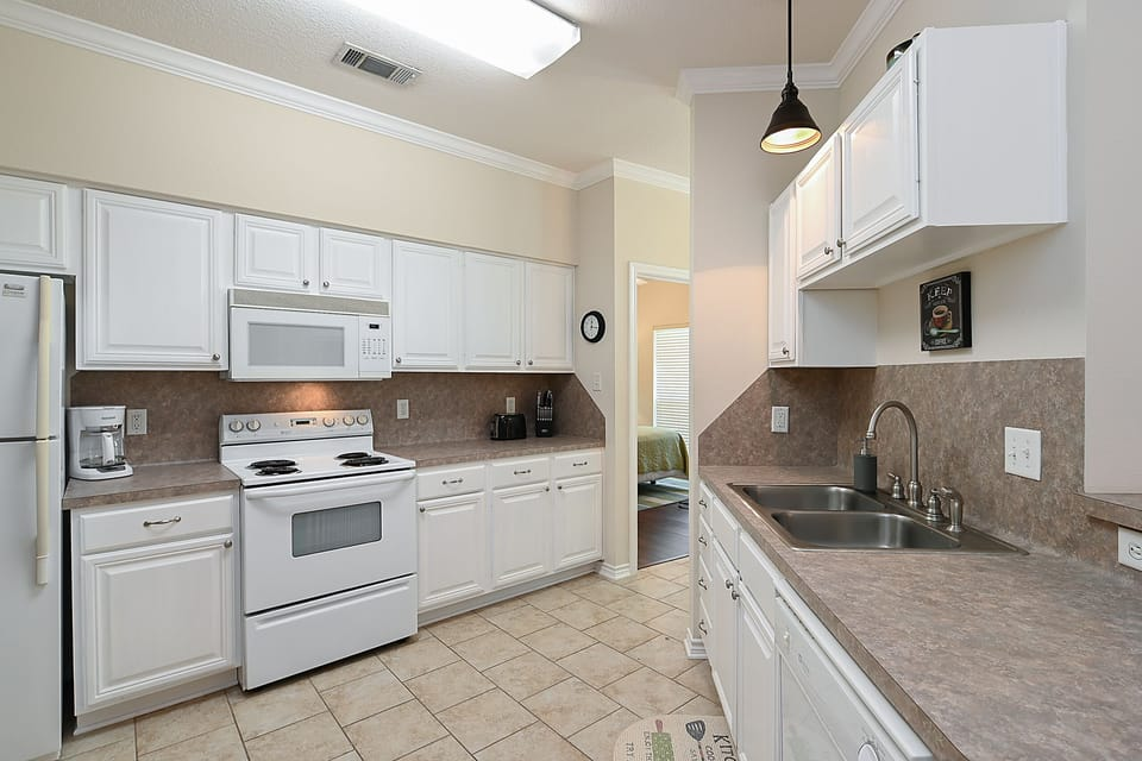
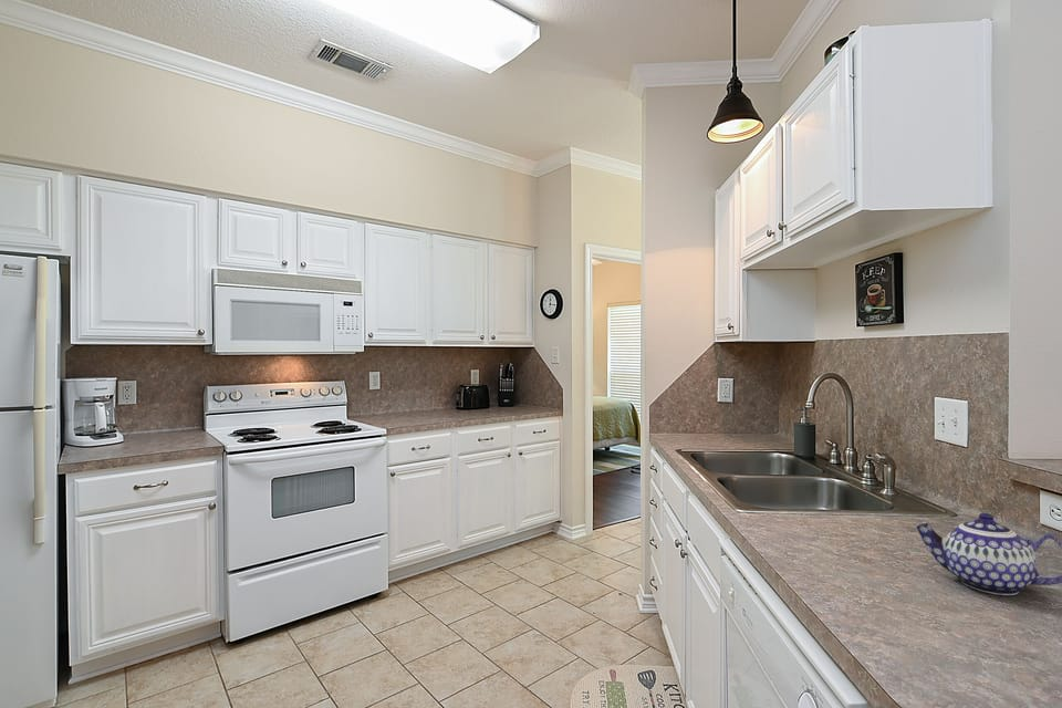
+ teapot [915,512,1062,596]
